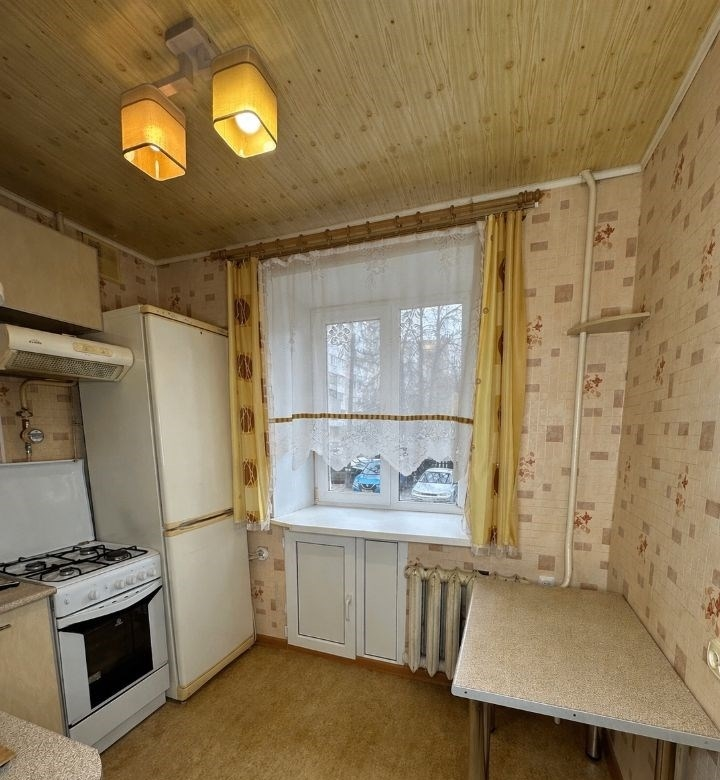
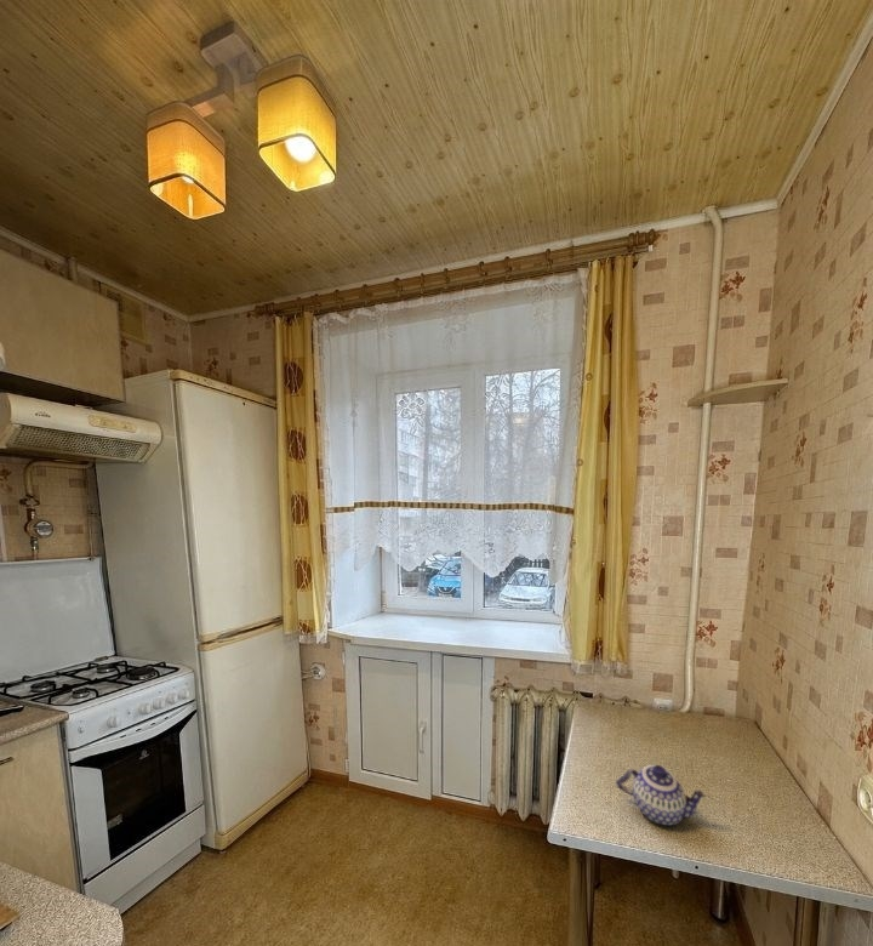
+ teapot [615,764,709,827]
